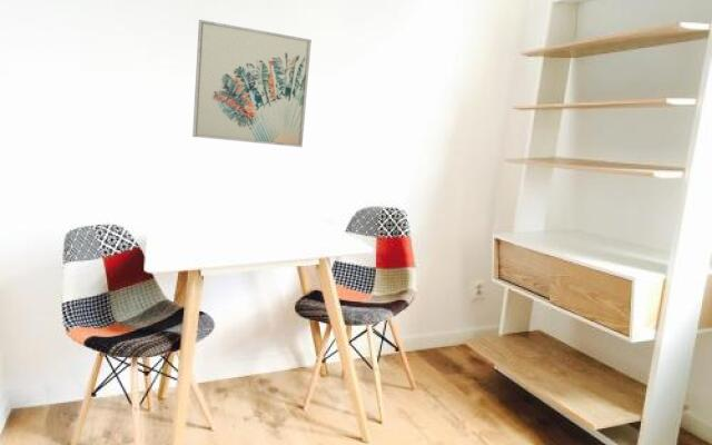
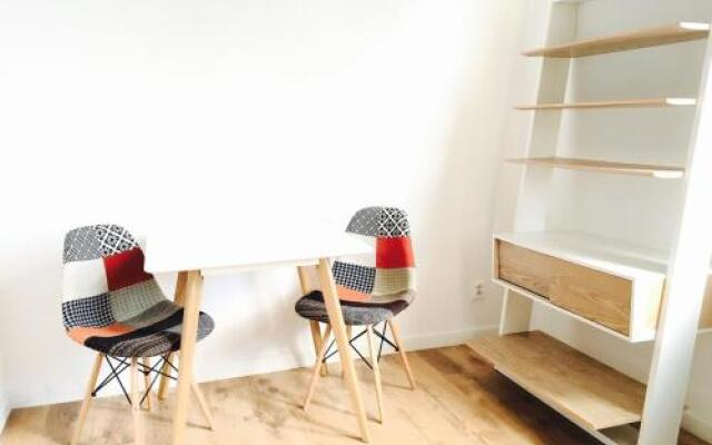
- wall art [191,19,313,148]
